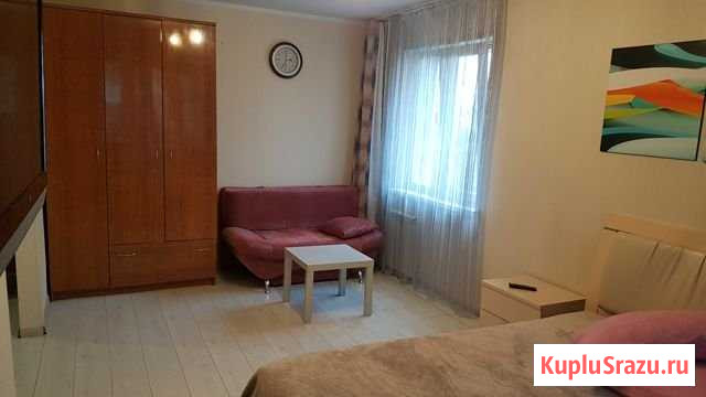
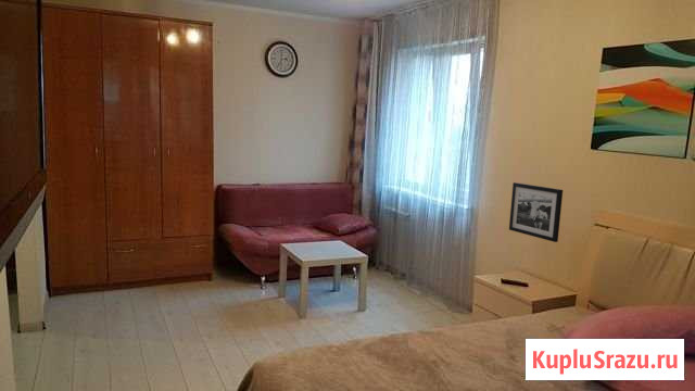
+ picture frame [508,181,564,243]
